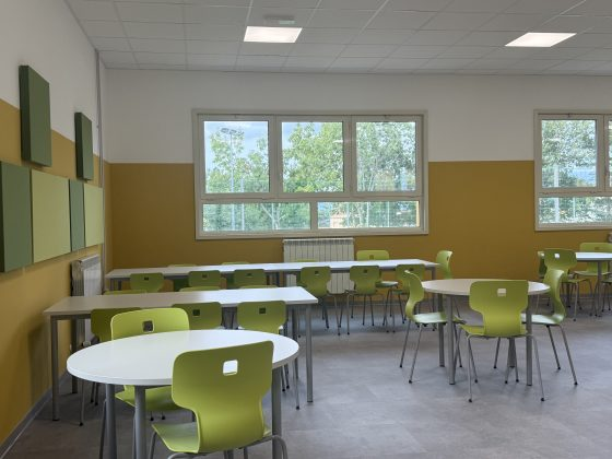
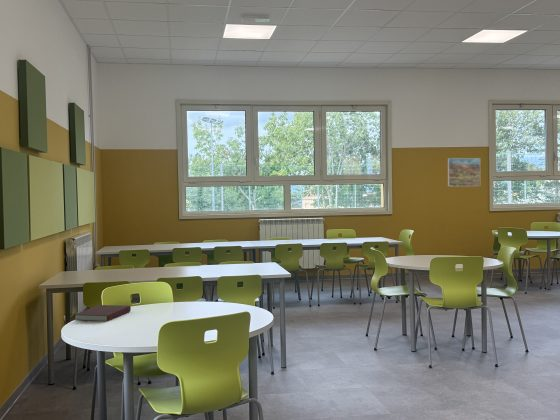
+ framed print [447,157,481,187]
+ notebook [73,304,132,322]
